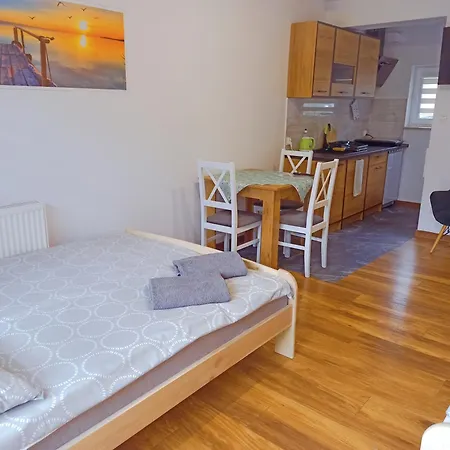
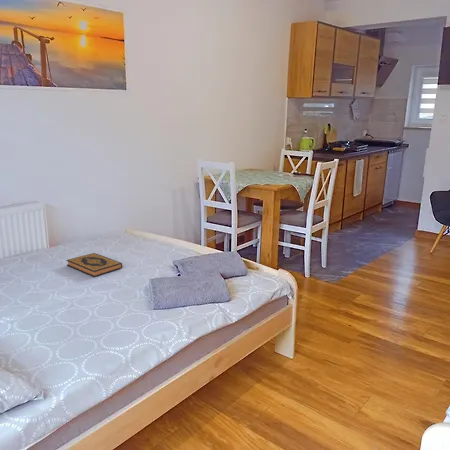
+ hardback book [66,252,123,278]
